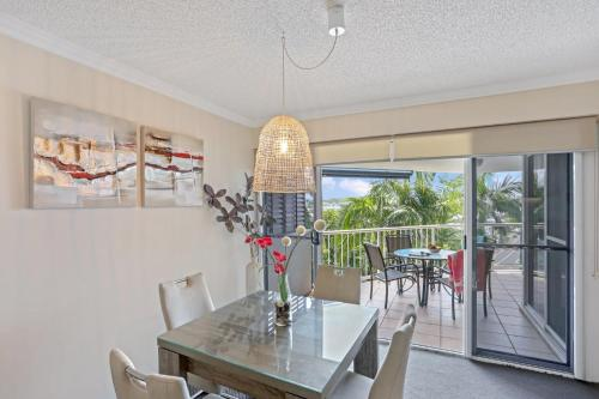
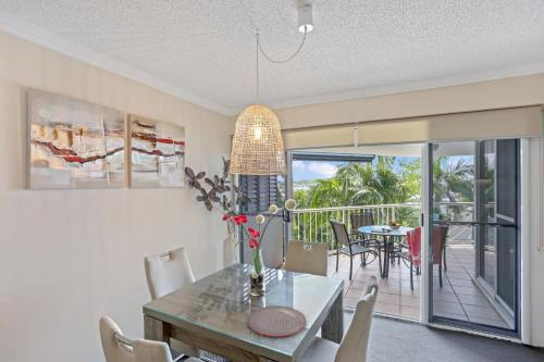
+ plate [247,305,307,337]
